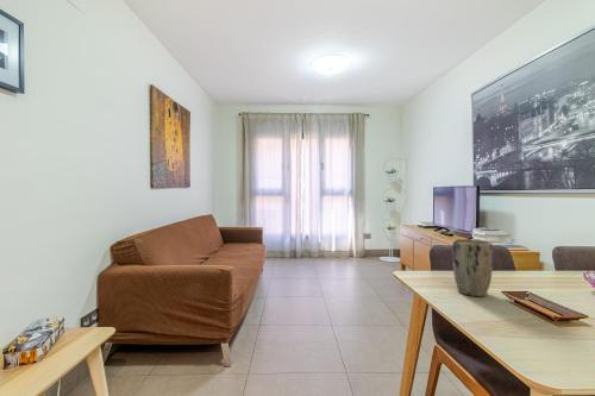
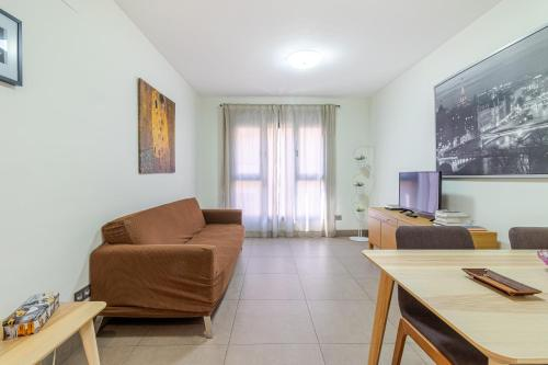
- plant pot [451,238,494,297]
